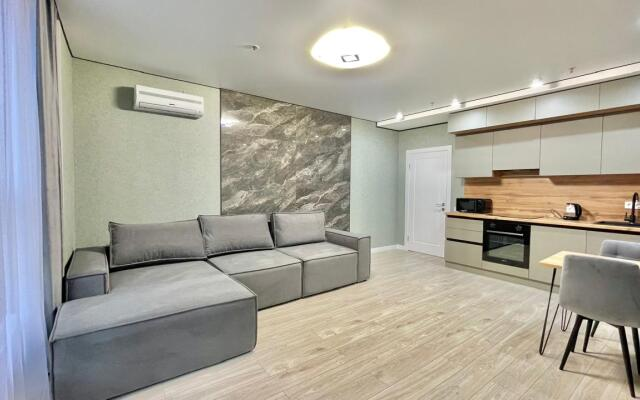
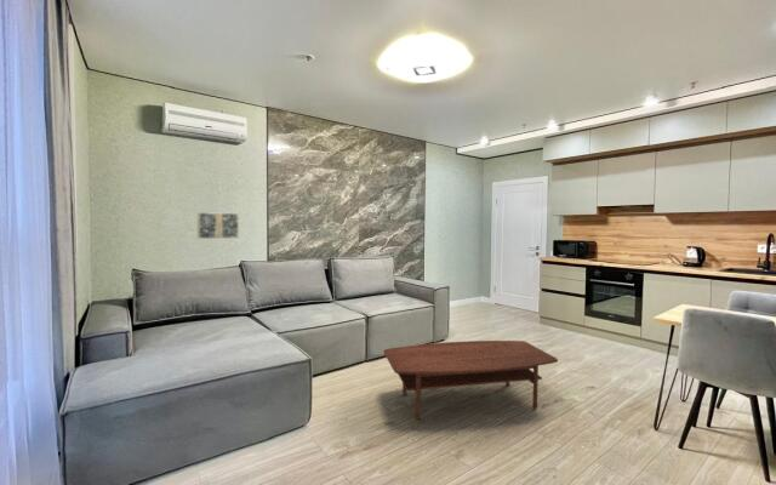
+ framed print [195,211,240,240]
+ coffee table [382,340,559,421]
